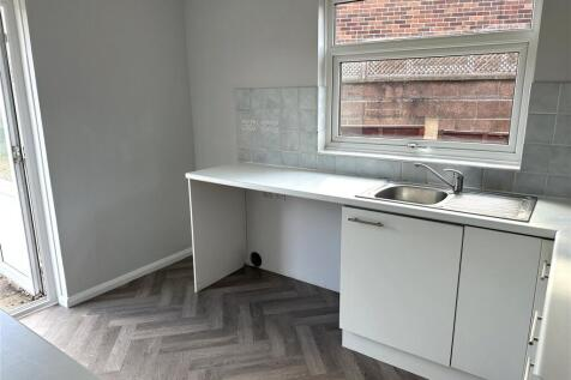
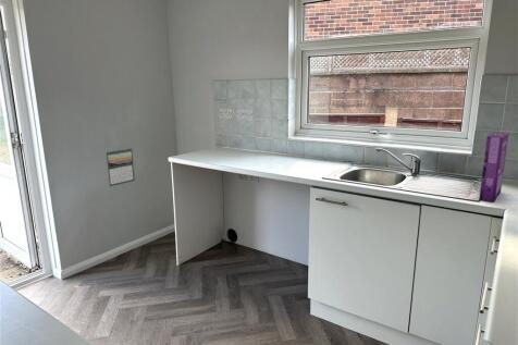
+ cereal box [479,132,509,202]
+ calendar [104,147,136,187]
